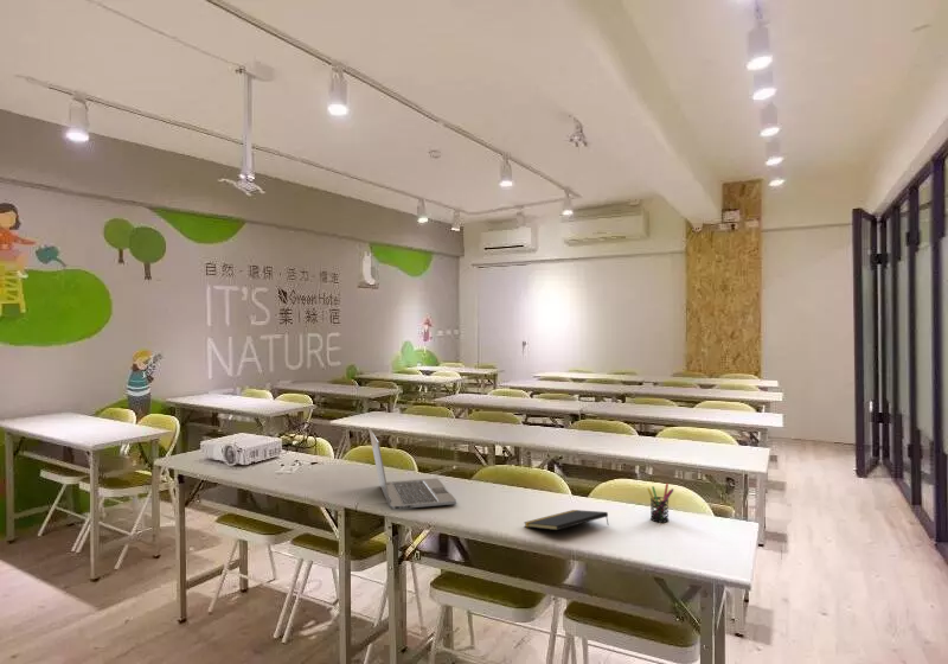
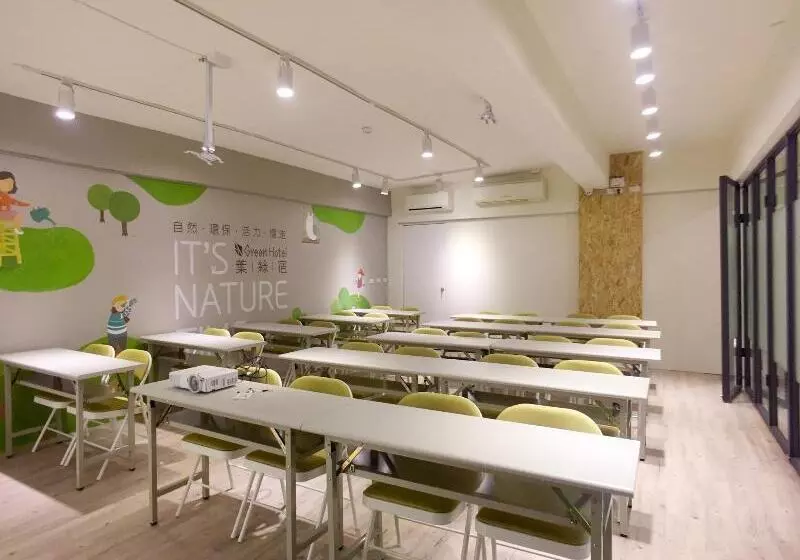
- laptop [367,427,457,511]
- pen holder [646,483,674,524]
- notepad [523,509,610,531]
